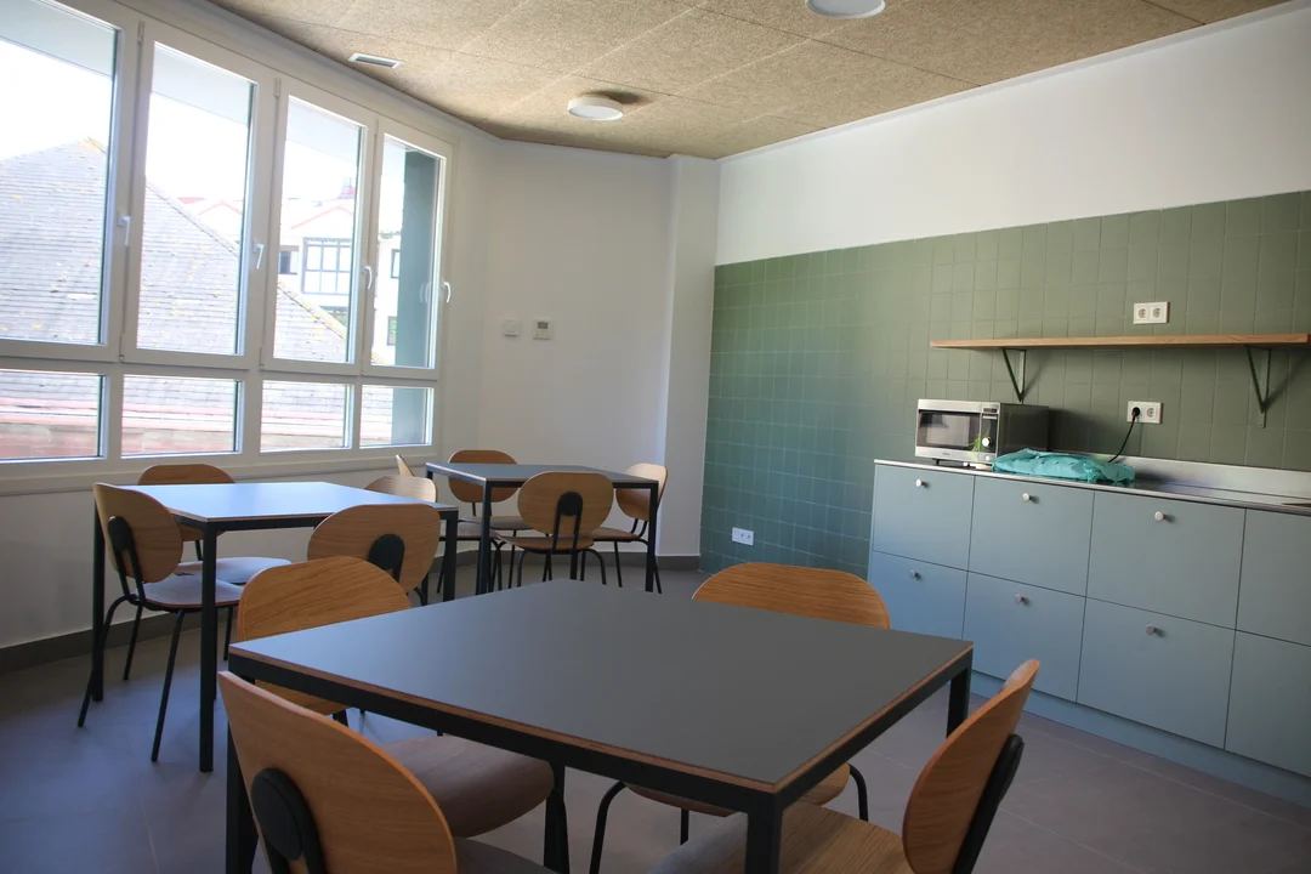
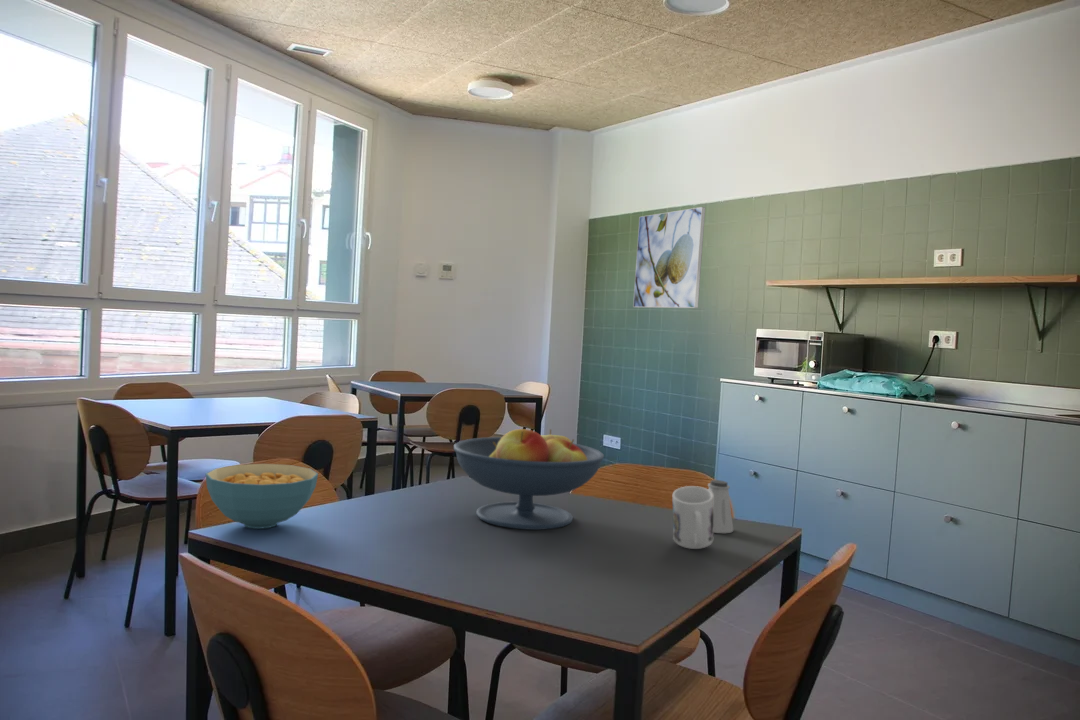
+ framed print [632,206,706,309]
+ mug [672,485,714,550]
+ saltshaker [707,479,734,534]
+ fruit bowl [453,428,605,531]
+ cereal bowl [205,463,319,530]
